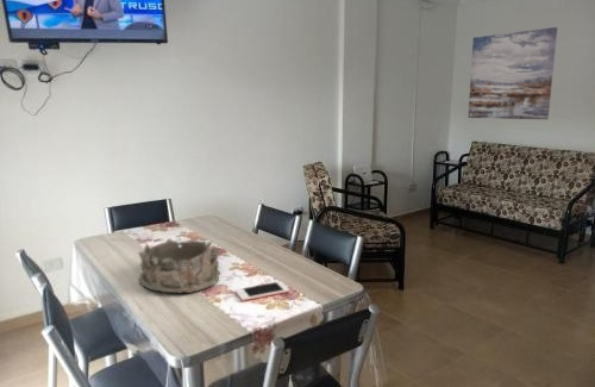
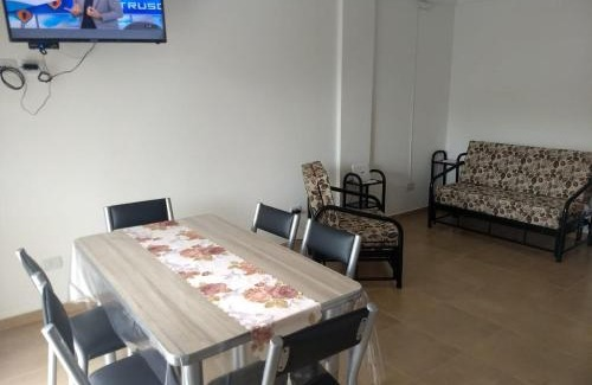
- cell phone [234,280,290,302]
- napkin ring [137,237,221,295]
- wall art [468,26,558,120]
